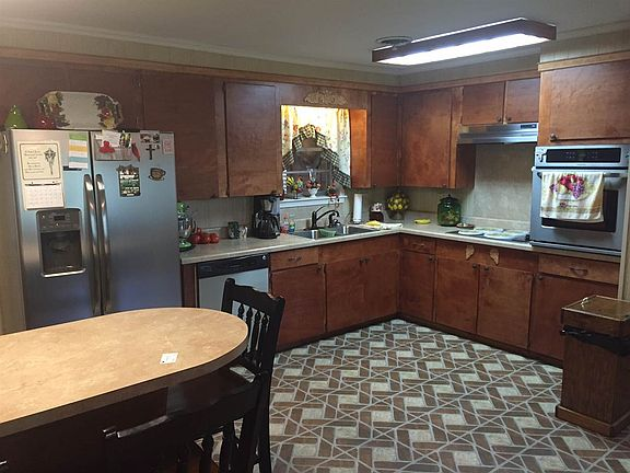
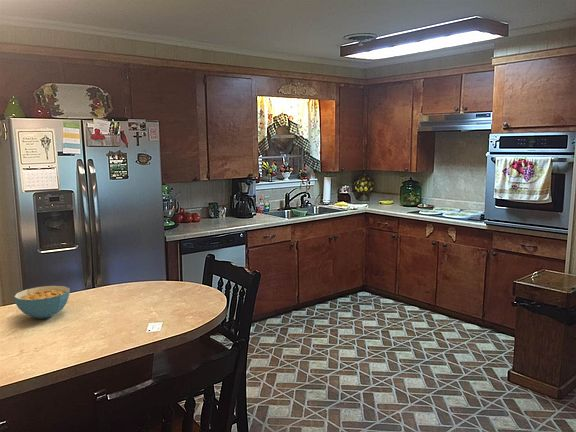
+ cereal bowl [13,285,71,320]
